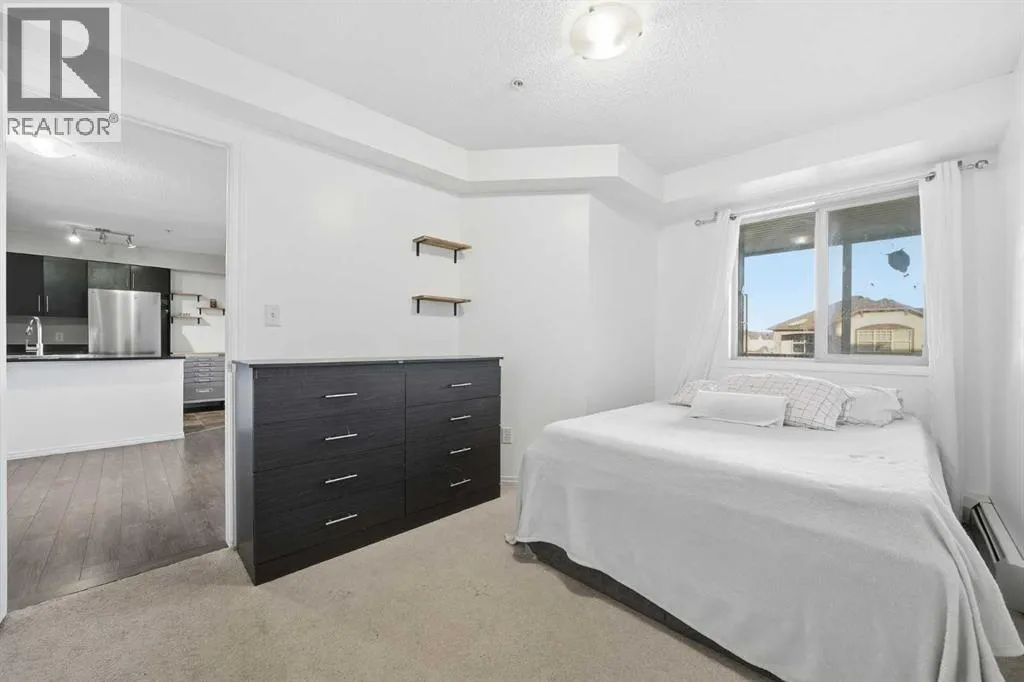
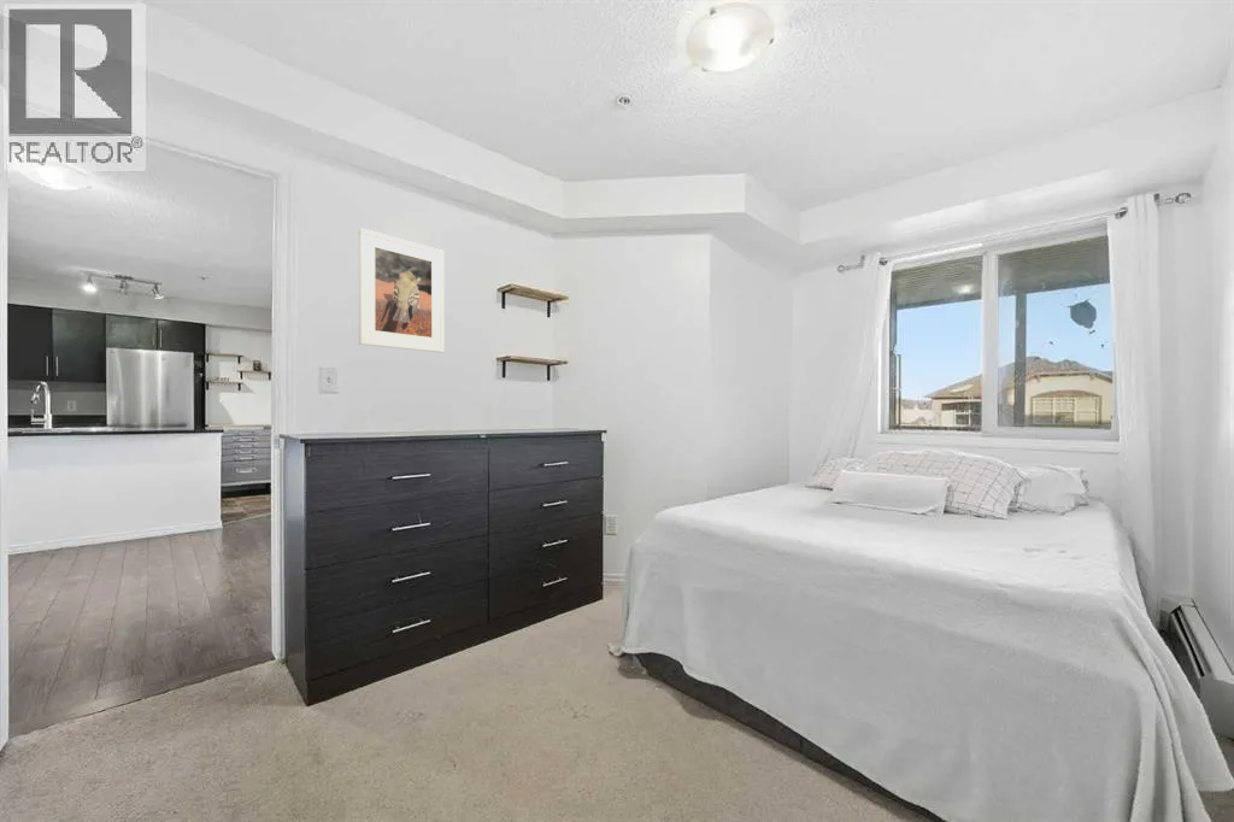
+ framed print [357,227,446,353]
